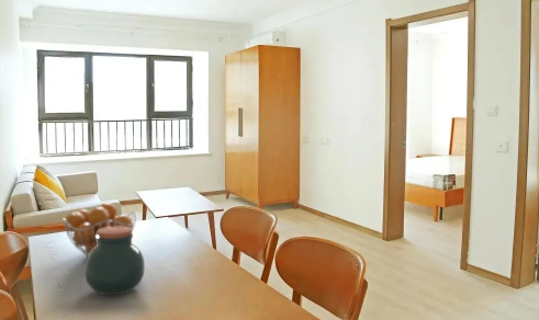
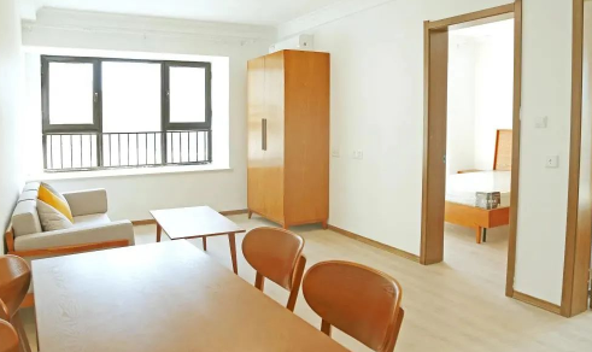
- fruit basket [61,202,138,259]
- jar [85,227,146,296]
